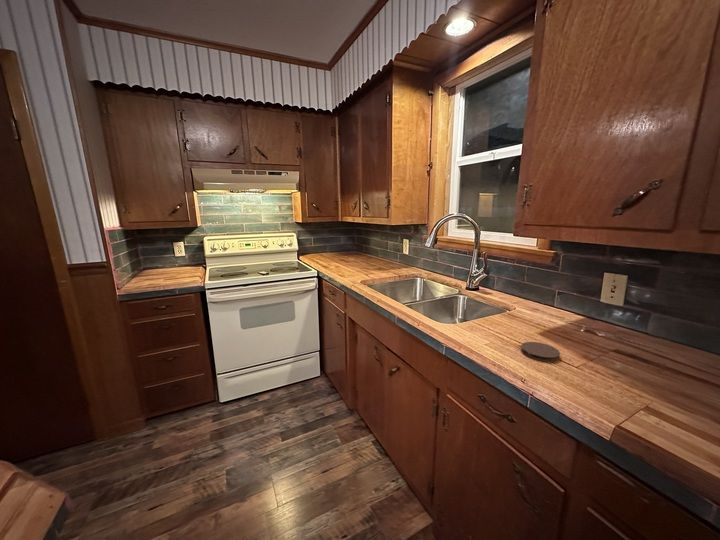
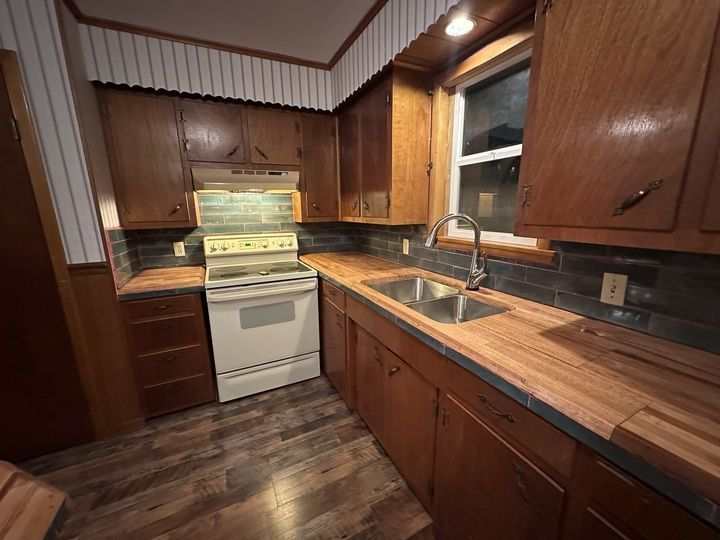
- coaster [520,341,561,363]
